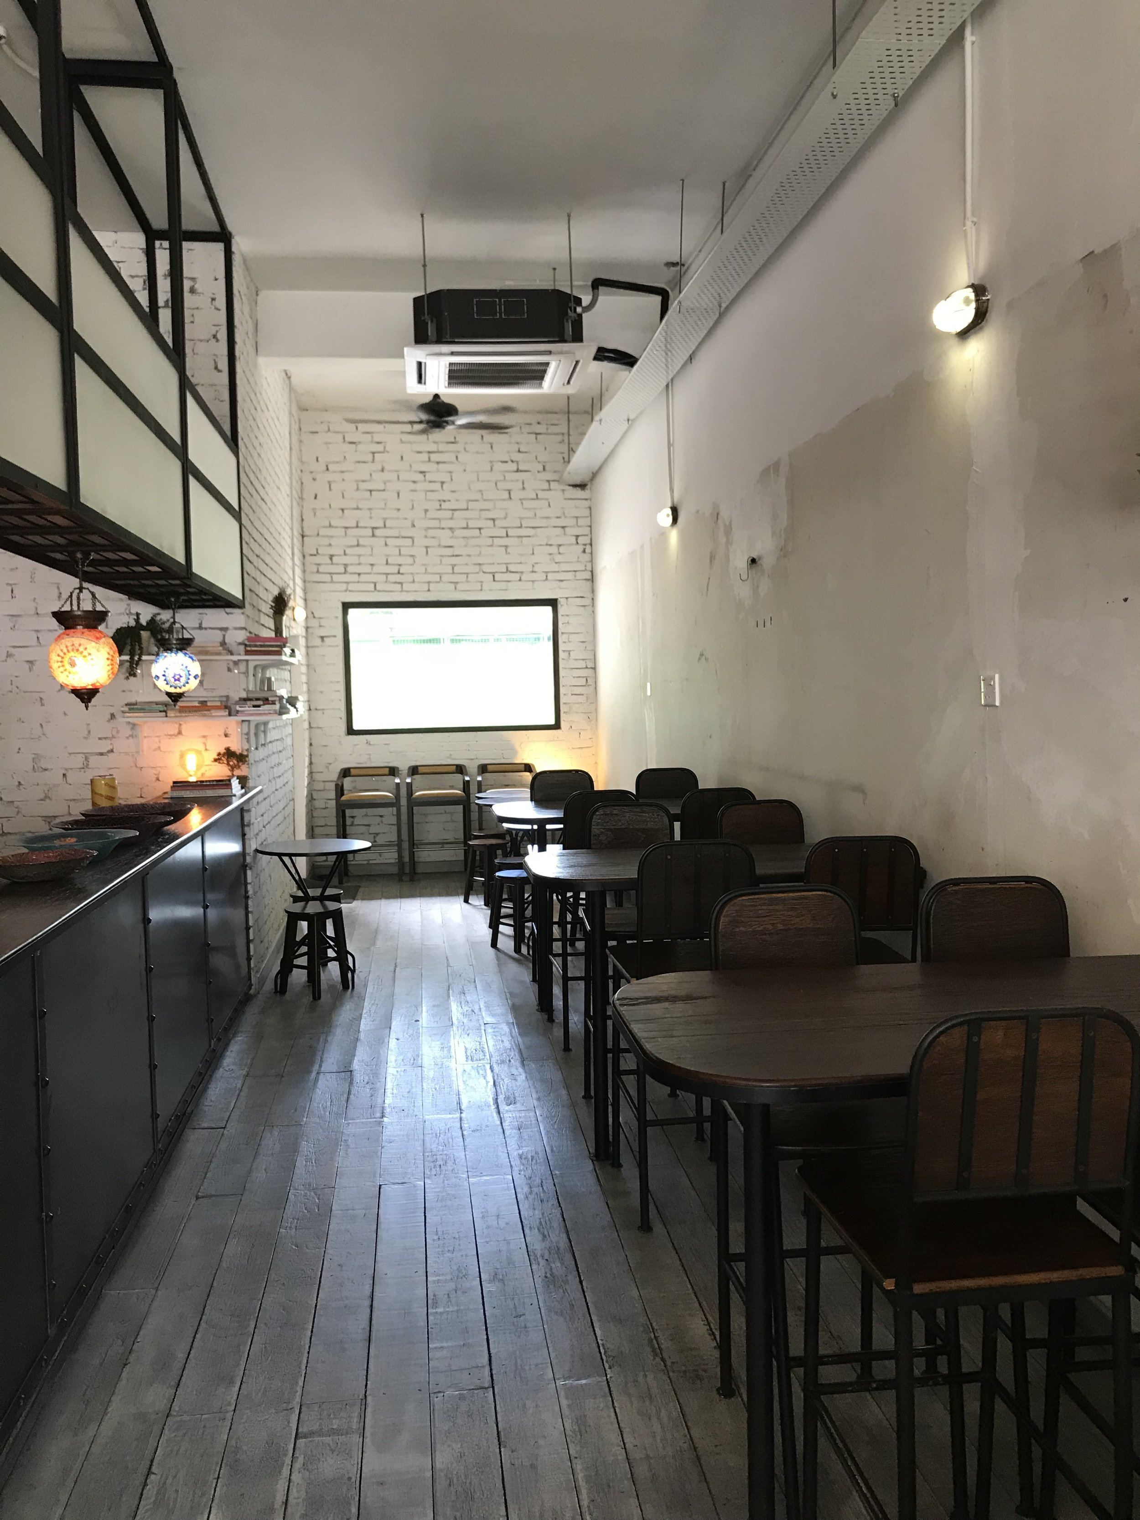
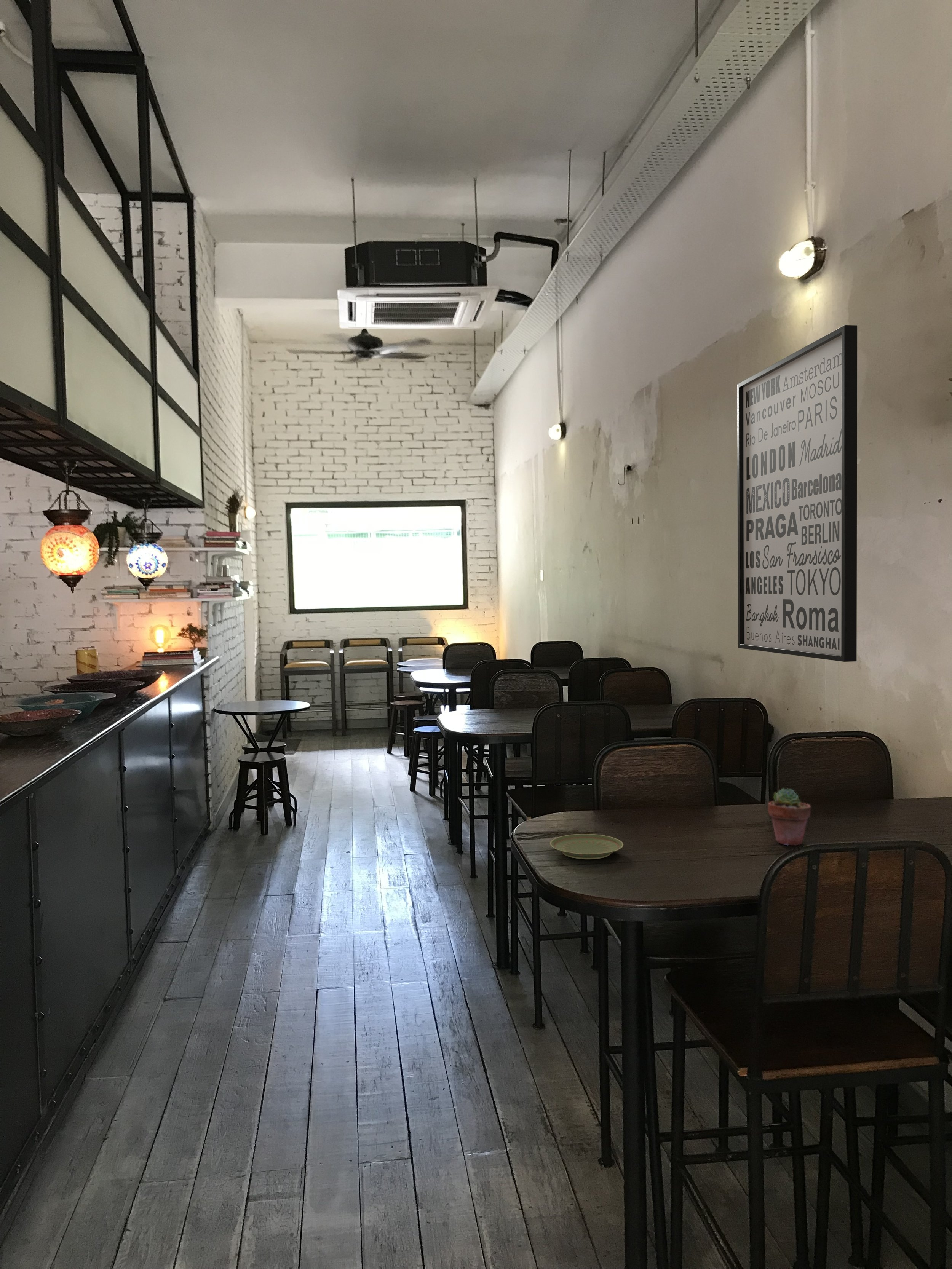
+ plate [549,833,624,860]
+ wall art [737,325,858,662]
+ potted succulent [768,788,811,846]
